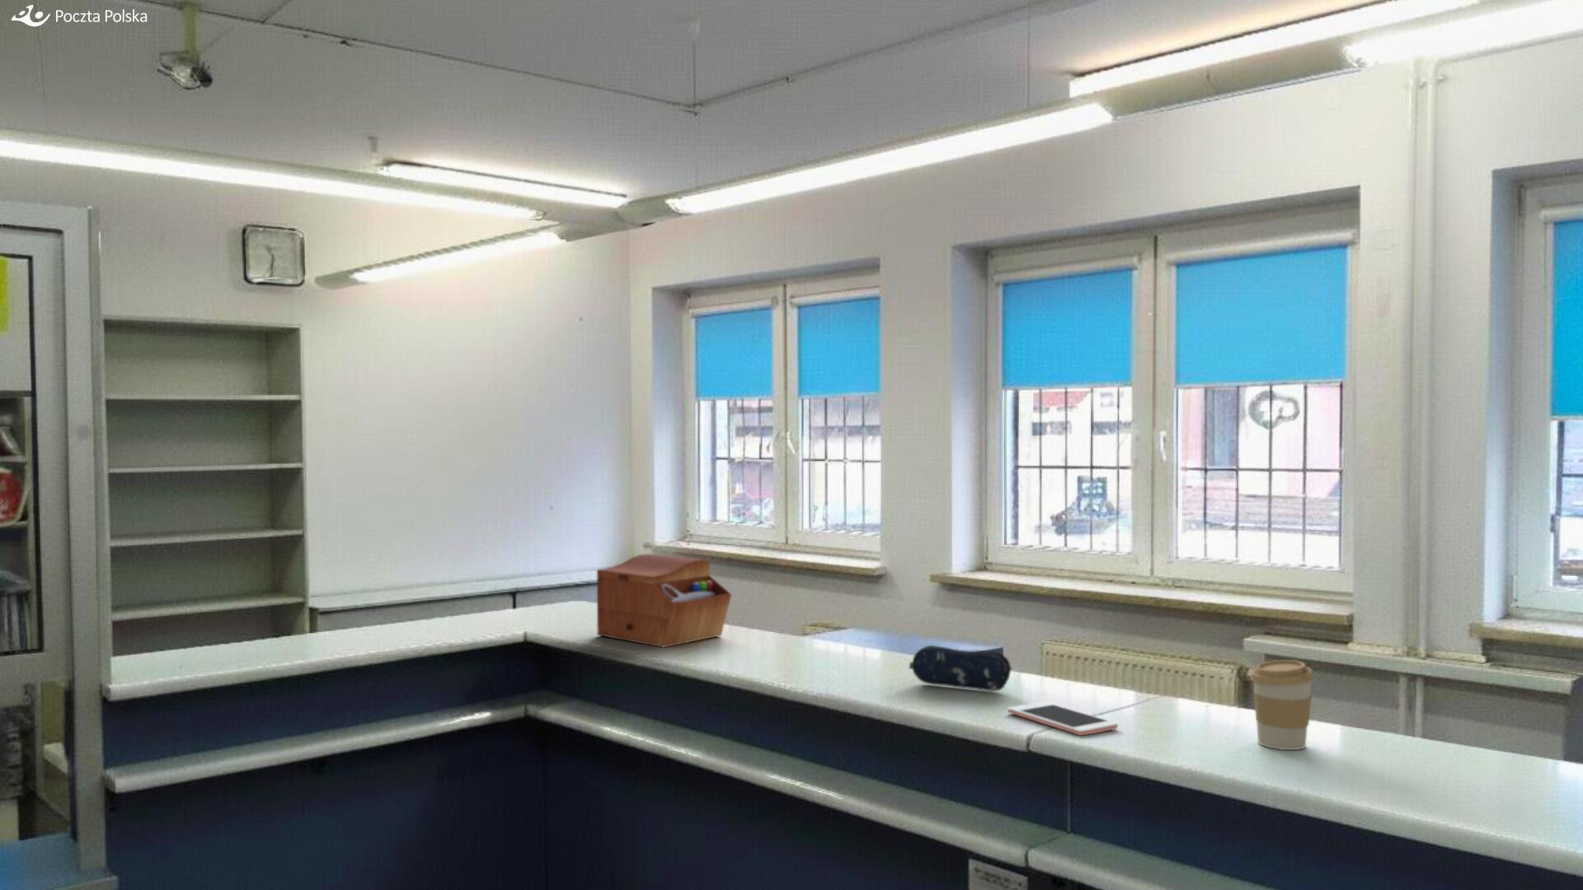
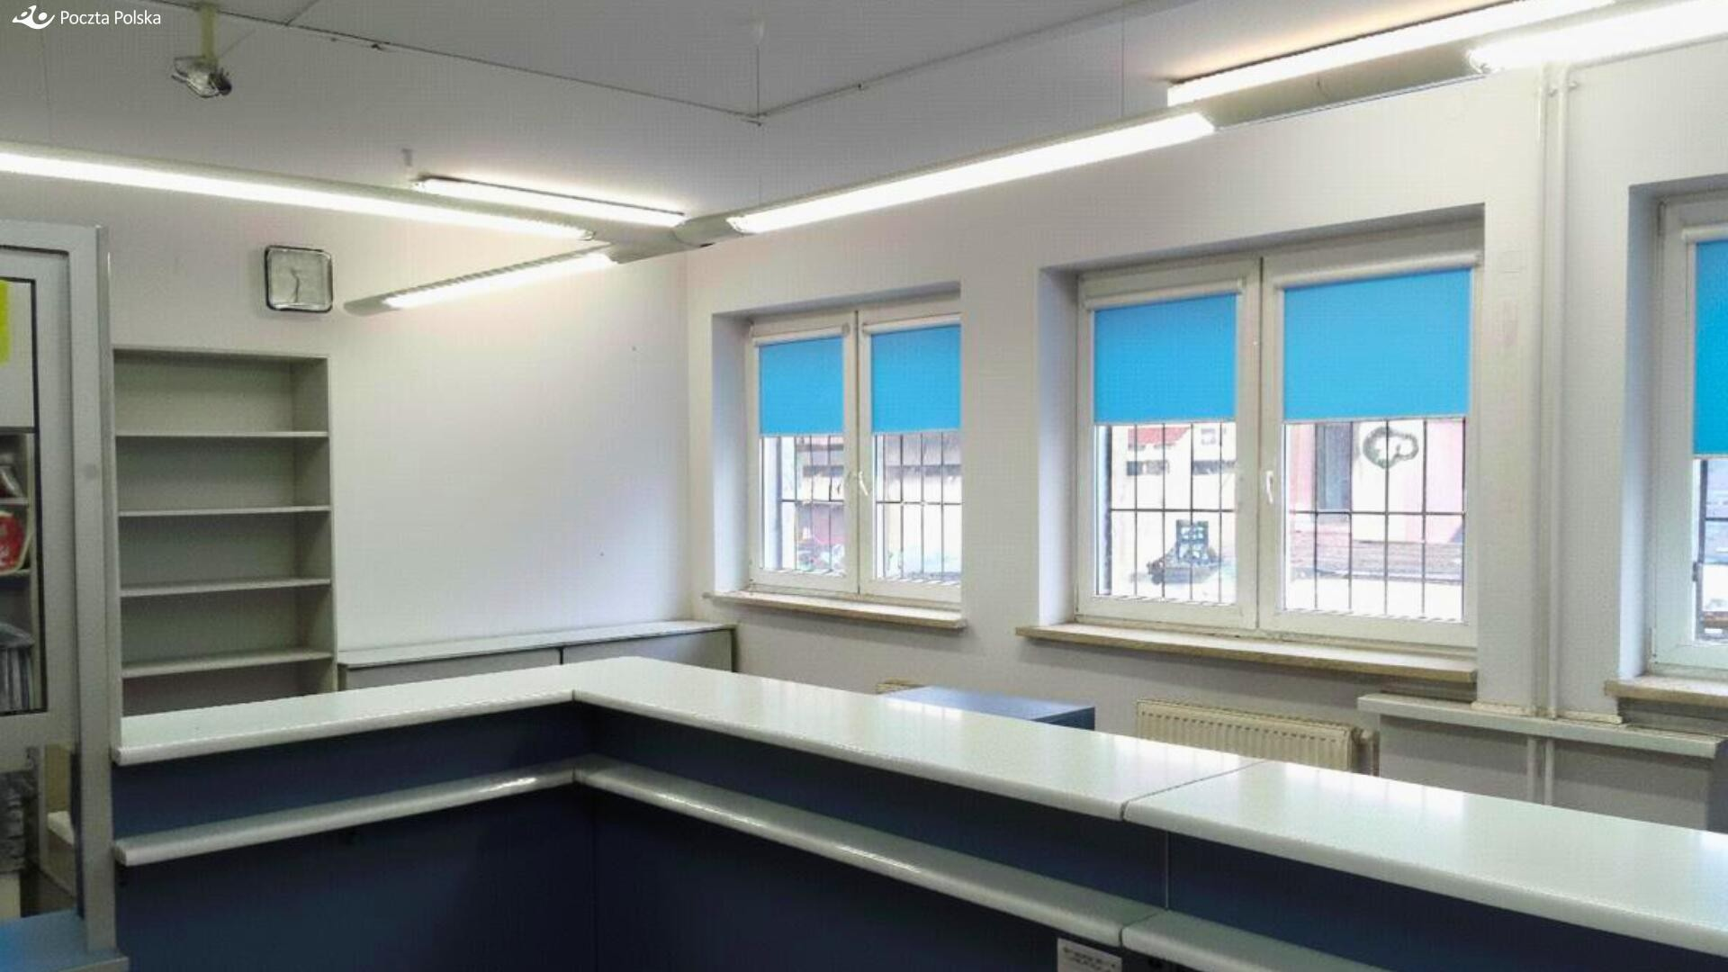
- sewing box [596,553,732,649]
- coffee cup [1250,660,1316,751]
- pencil case [909,644,1012,692]
- cell phone [1008,701,1119,736]
